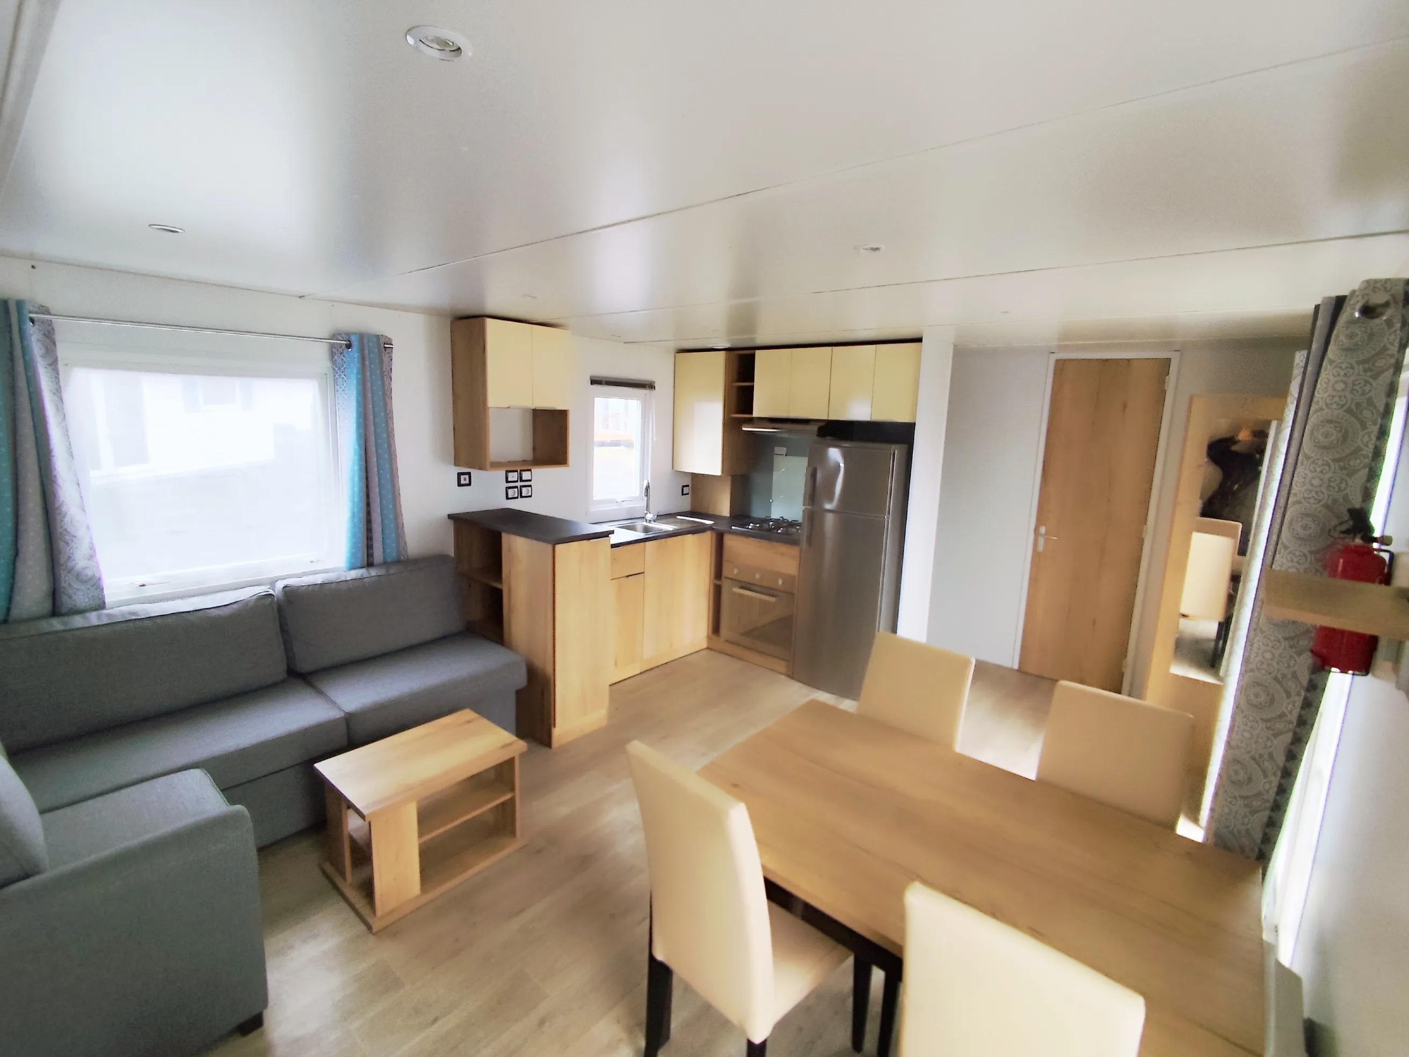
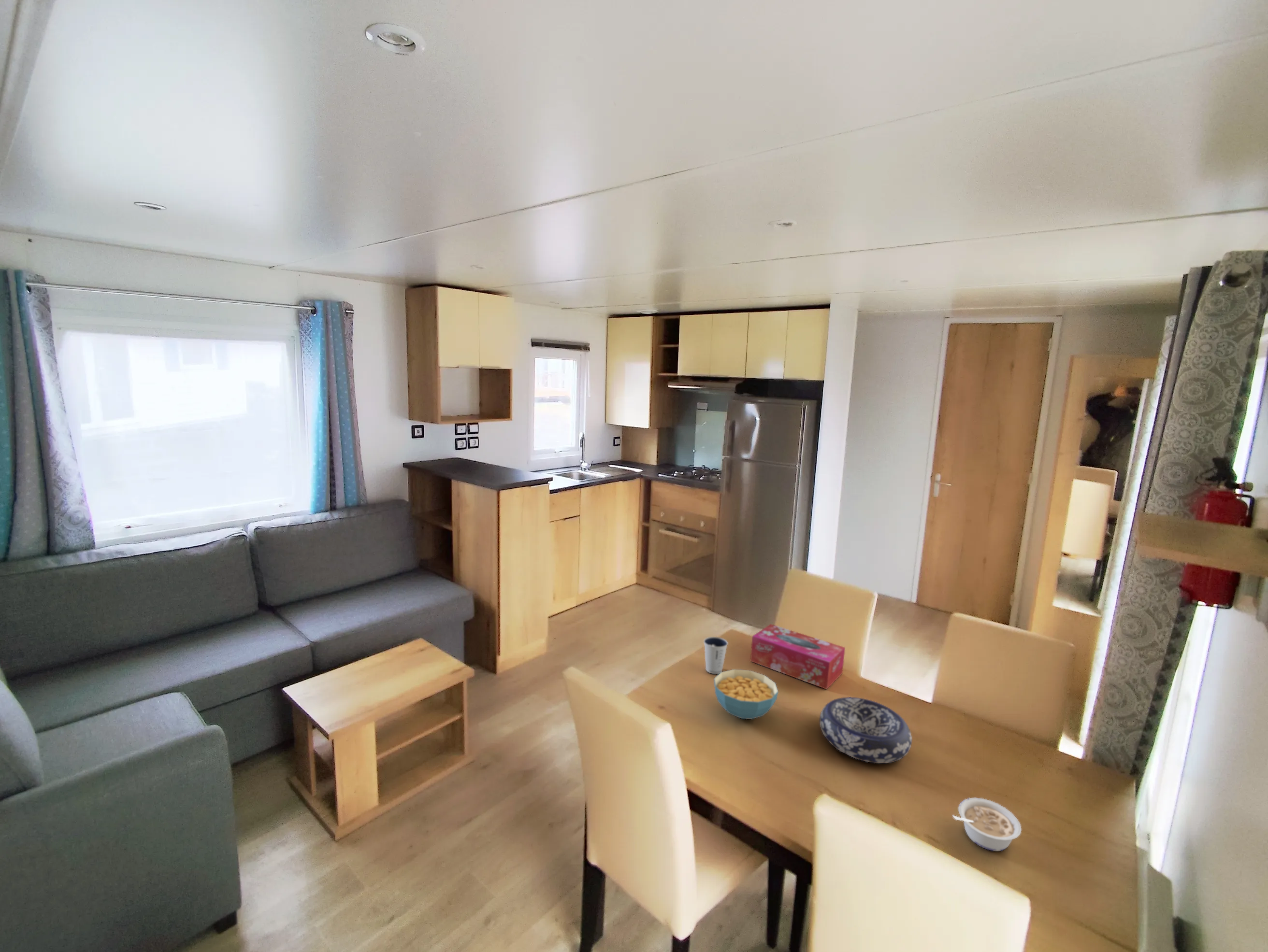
+ dixie cup [703,636,728,674]
+ cereal bowl [714,669,779,720]
+ tissue box [750,624,846,690]
+ decorative bowl [819,696,912,764]
+ legume [952,797,1022,852]
